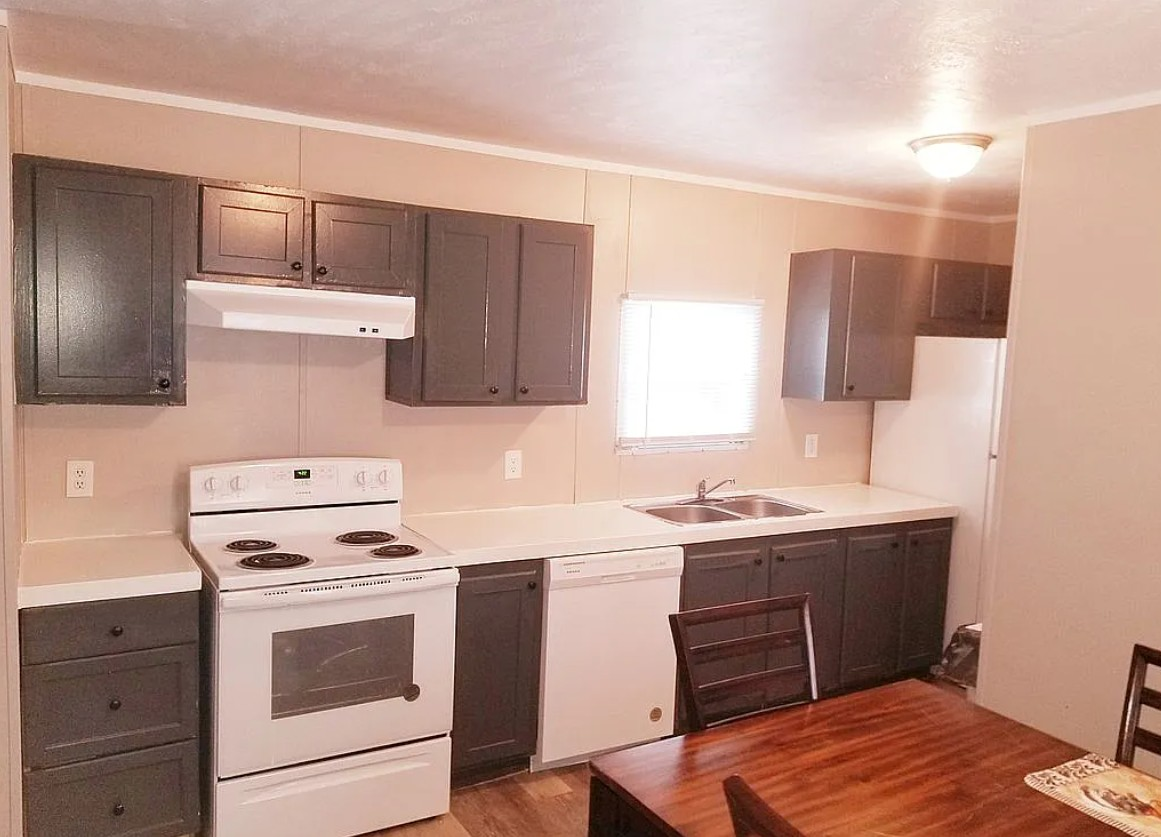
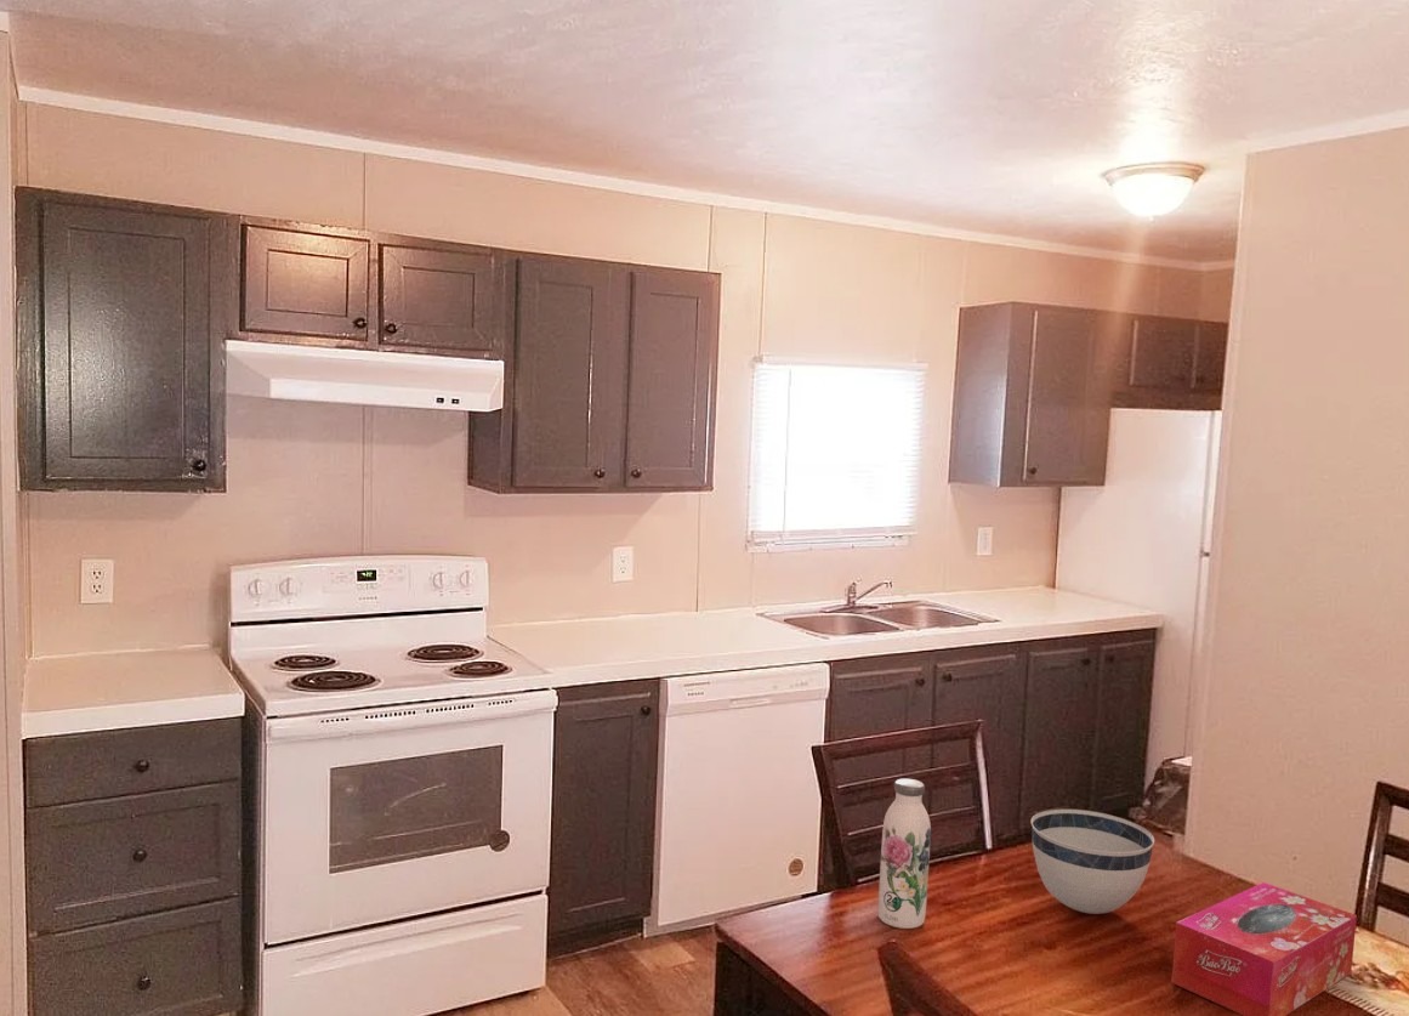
+ water bottle [877,778,932,930]
+ bowl [1029,808,1155,915]
+ tissue box [1170,881,1358,1016]
